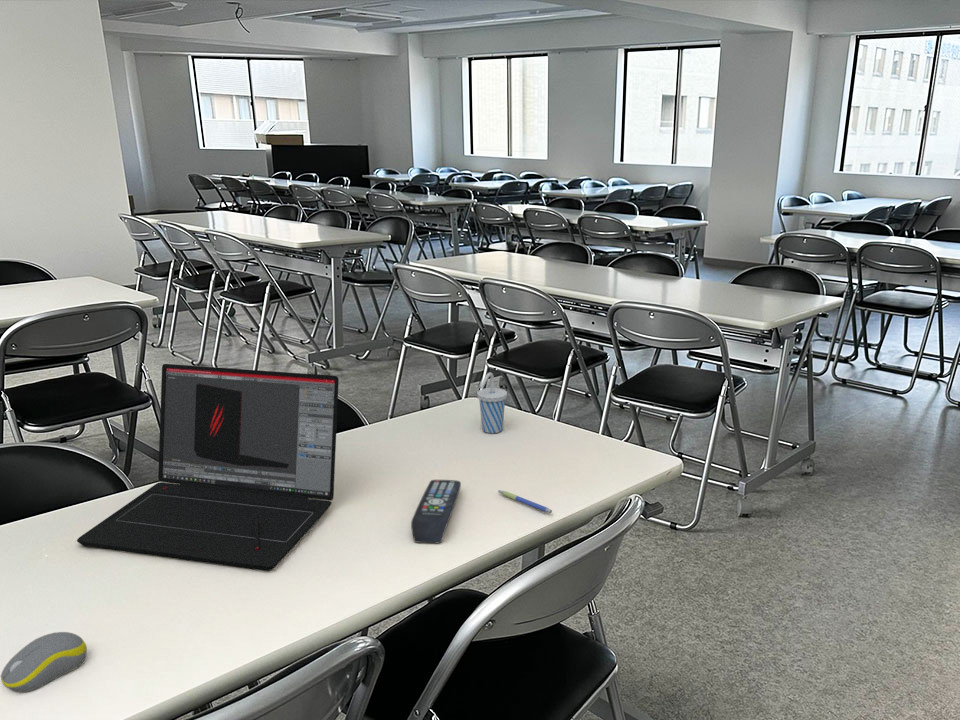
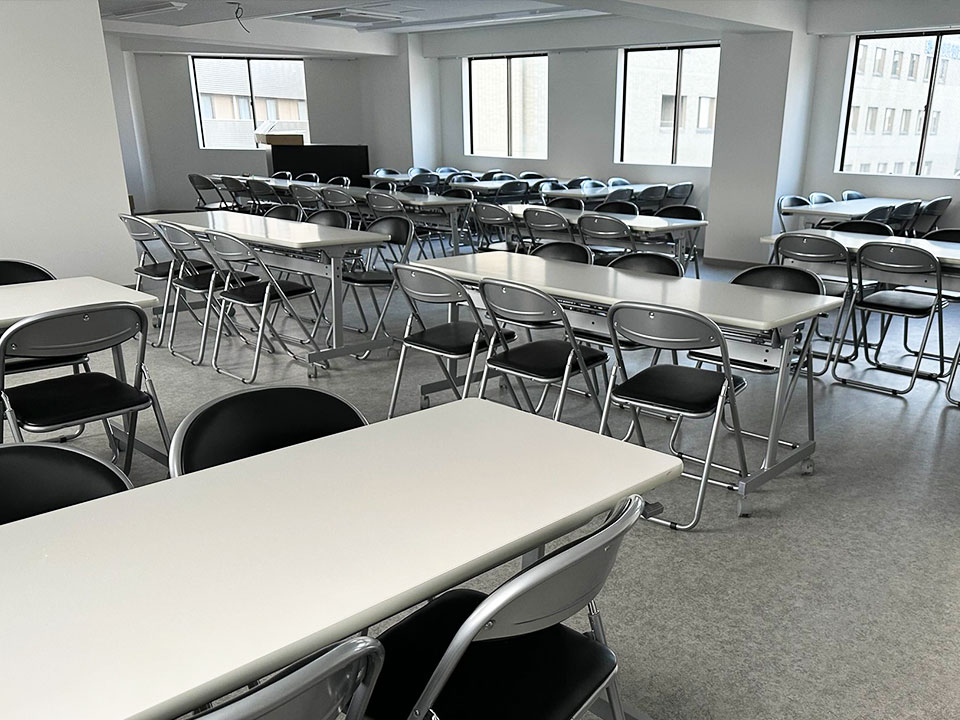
- remote control [410,479,462,544]
- pen [497,489,553,514]
- laptop [76,363,340,572]
- cup [476,372,508,434]
- computer mouse [0,631,88,693]
